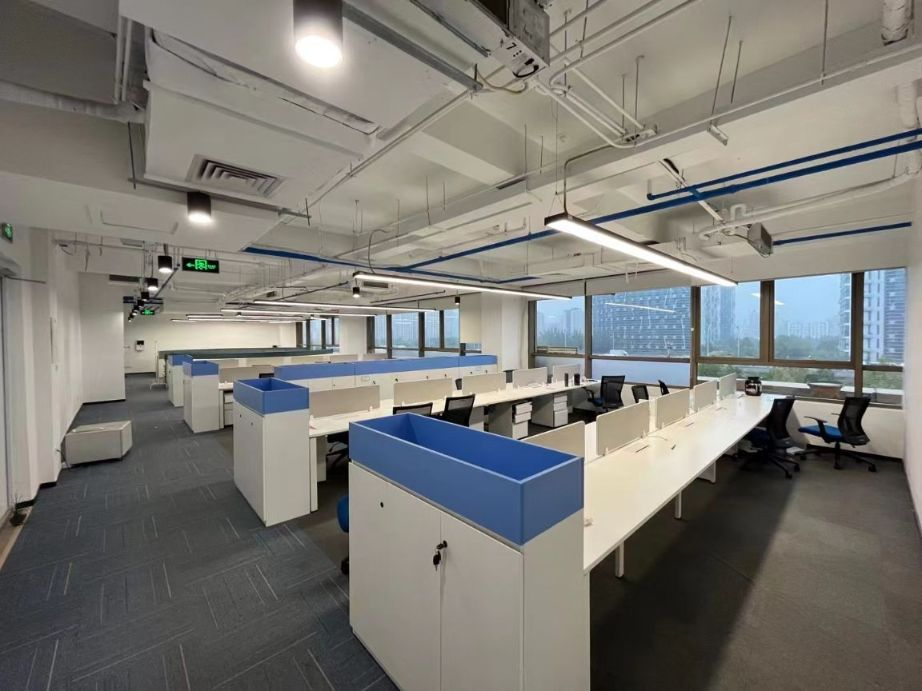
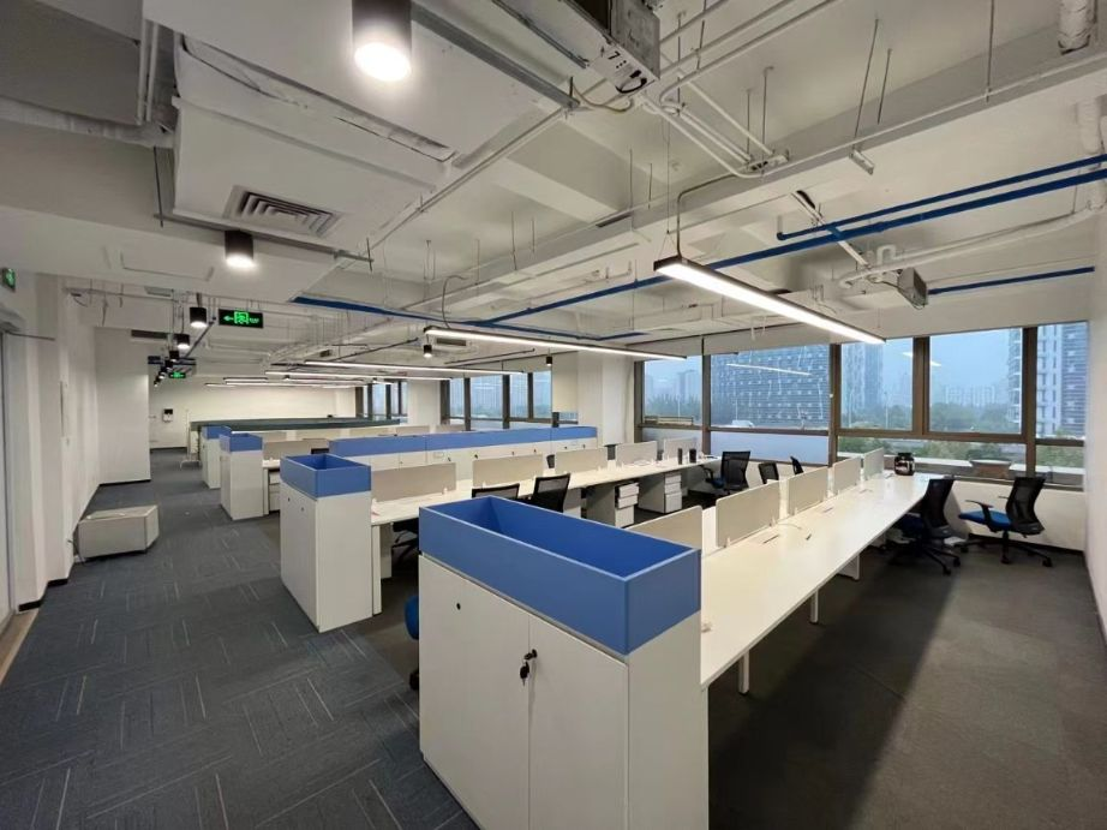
- potted plant [5,490,32,527]
